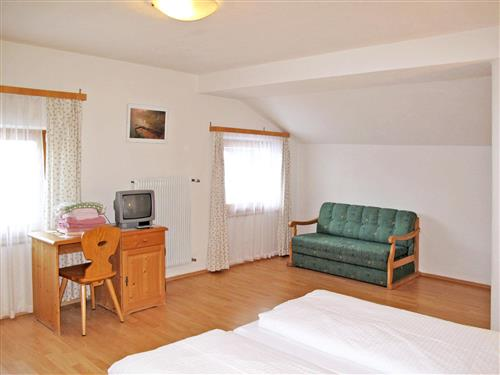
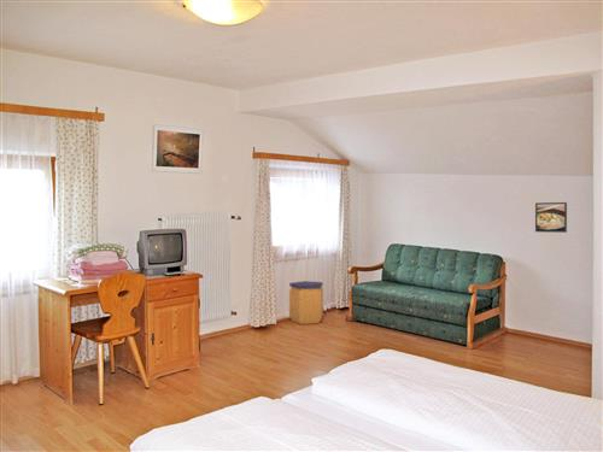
+ trash can [288,280,324,325]
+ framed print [534,201,568,234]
